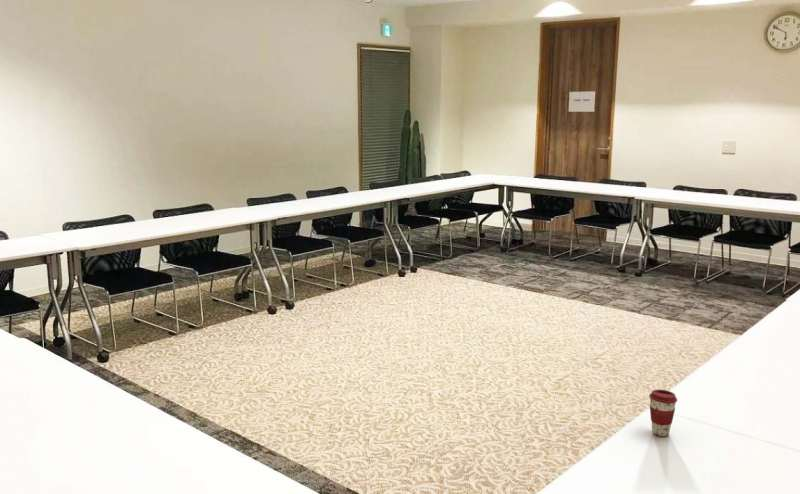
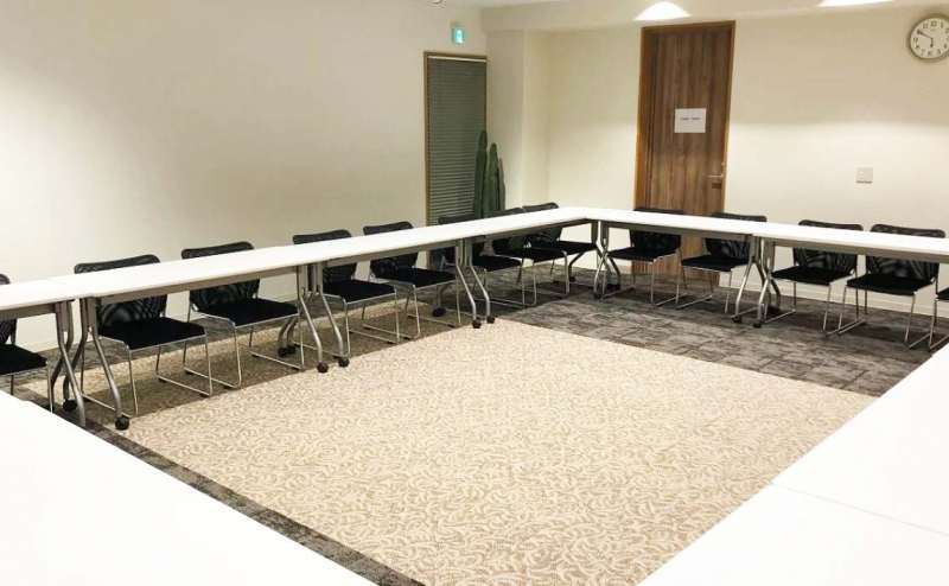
- coffee cup [648,389,678,437]
